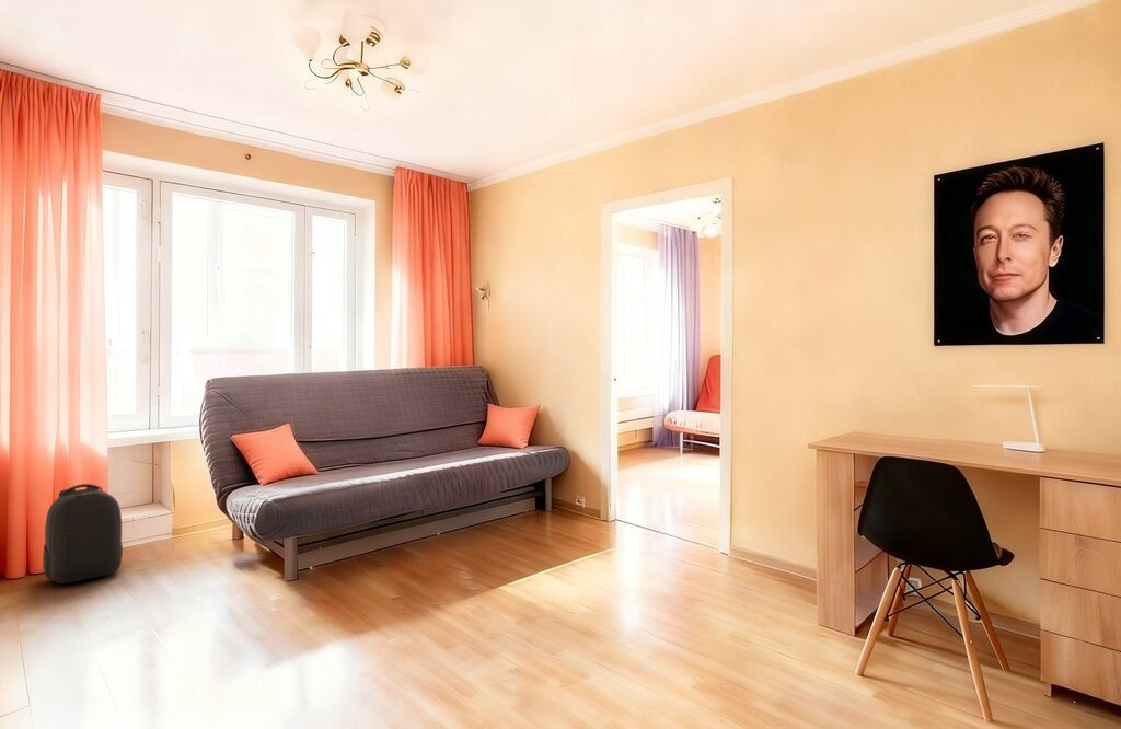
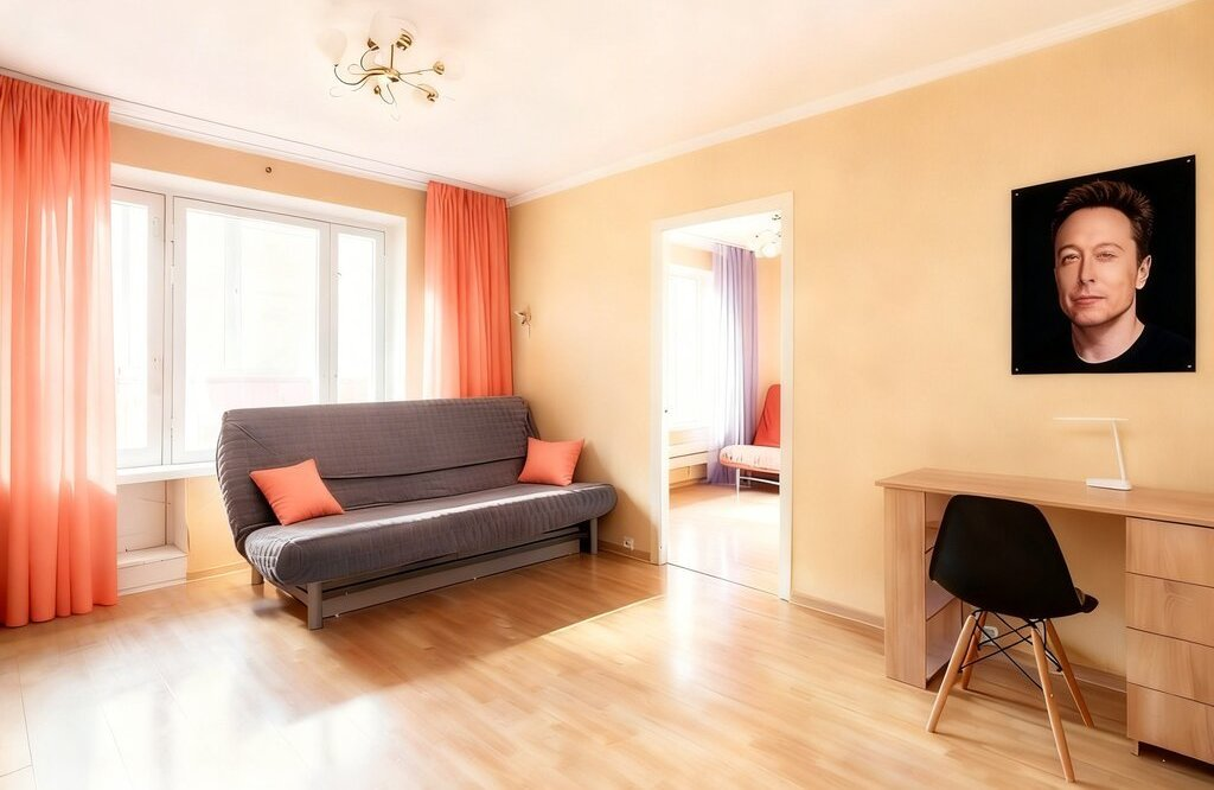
- backpack [42,483,124,585]
